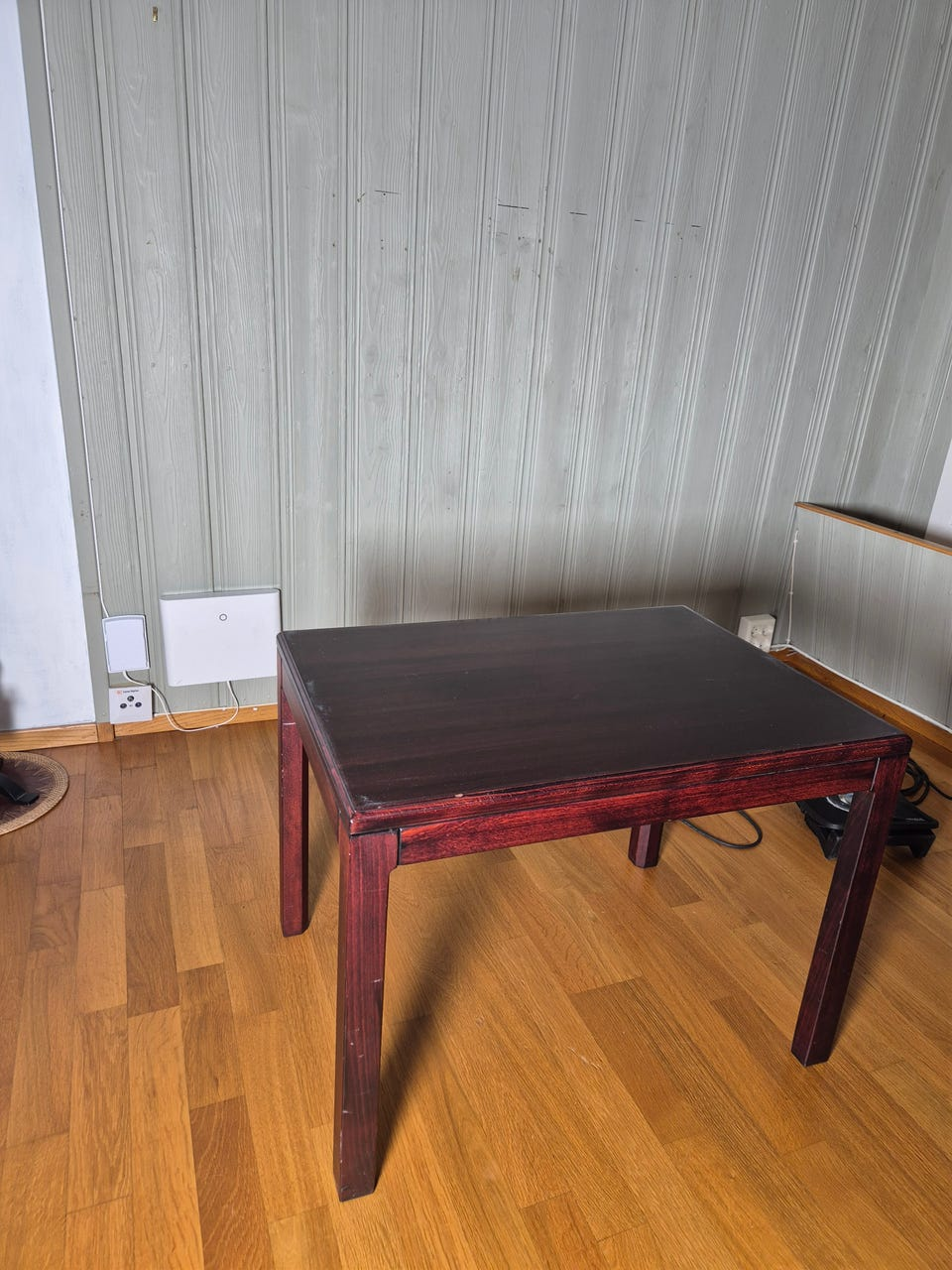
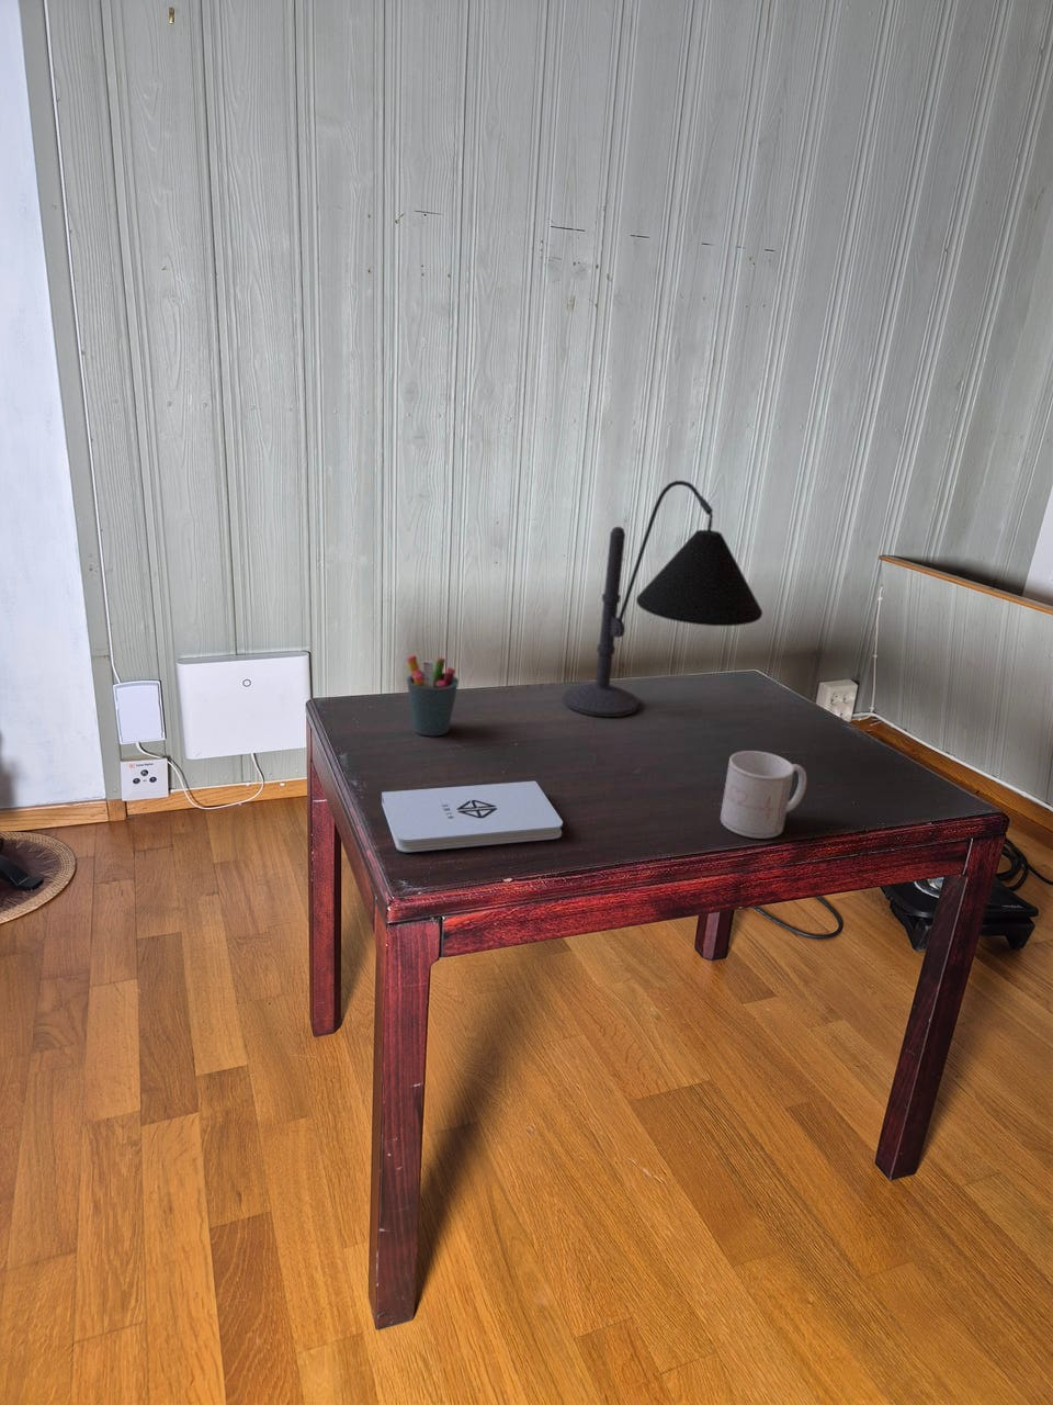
+ mug [720,750,807,840]
+ pen holder [406,654,460,737]
+ desk lamp [562,480,763,718]
+ notepad [380,780,564,853]
